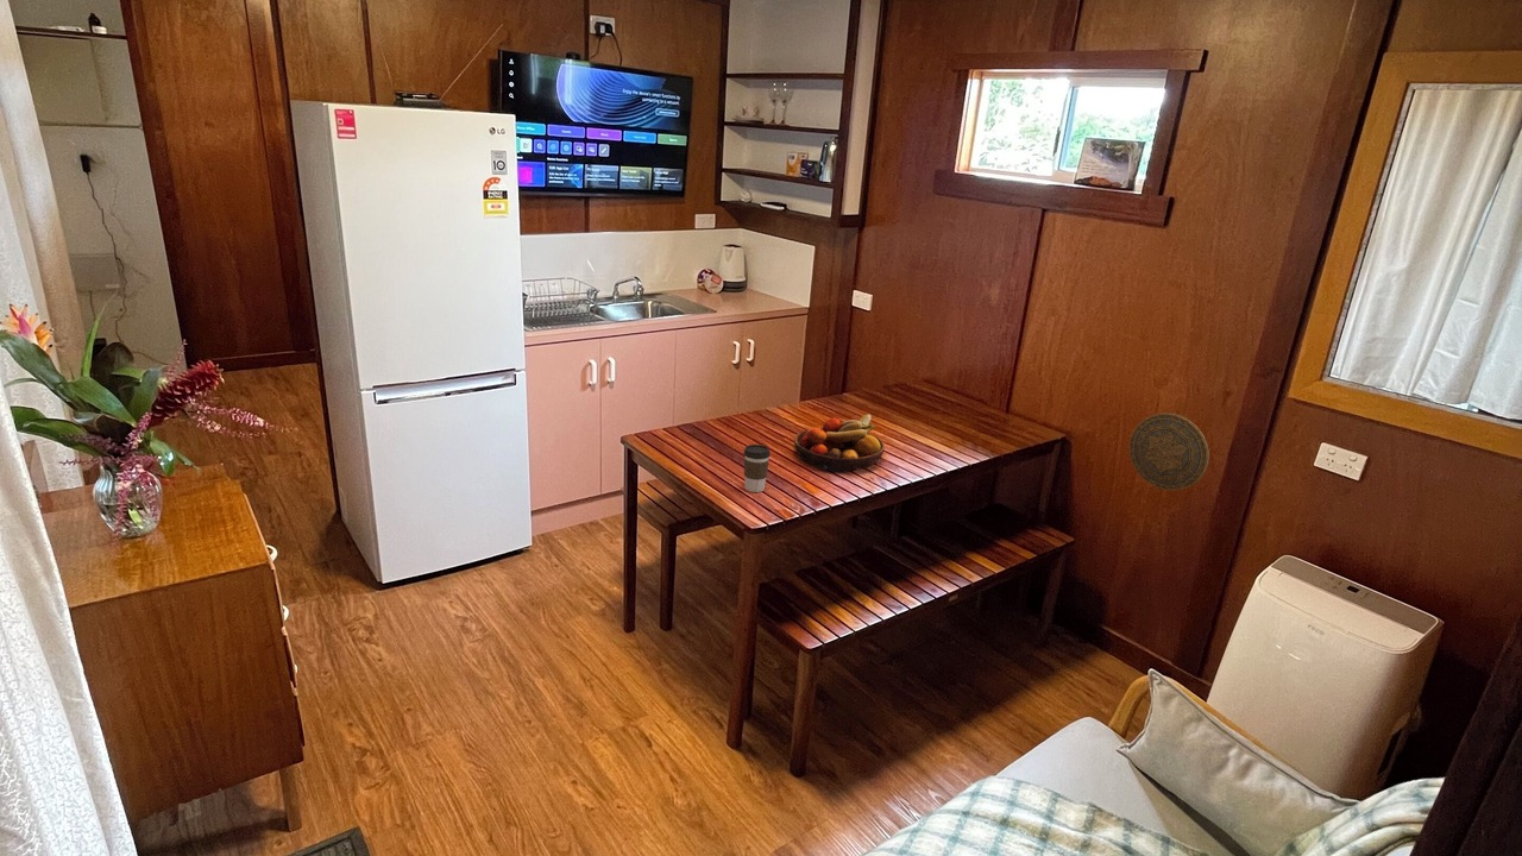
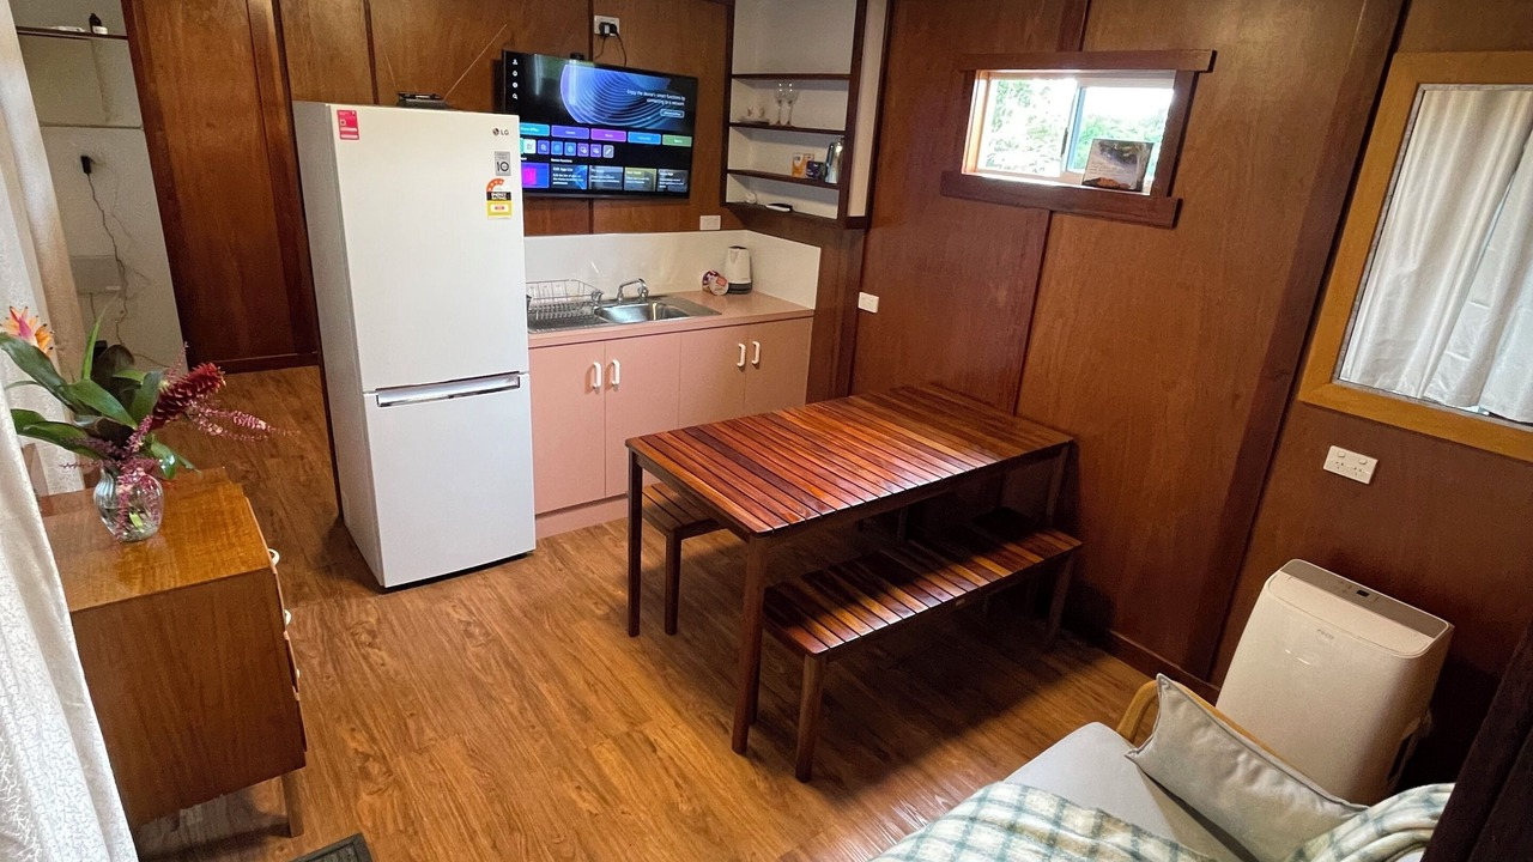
- fruit bowl [793,414,886,473]
- decorative plate [1128,413,1210,492]
- coffee cup [743,443,772,493]
